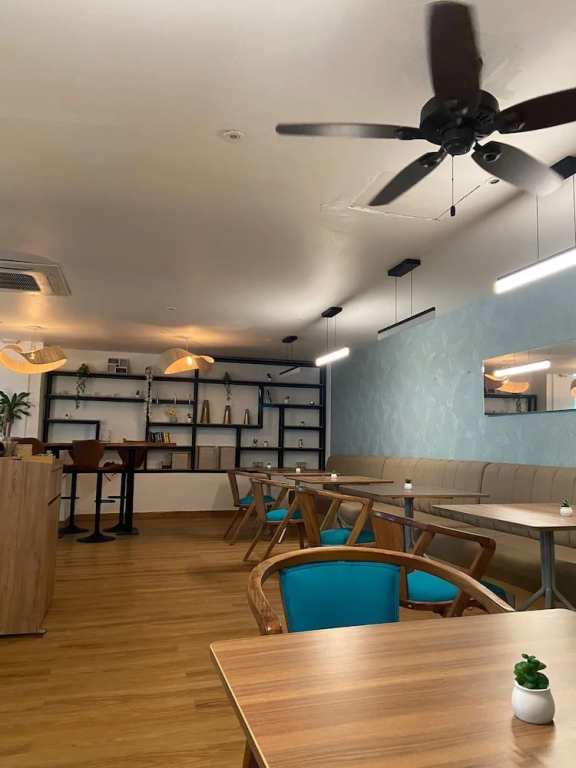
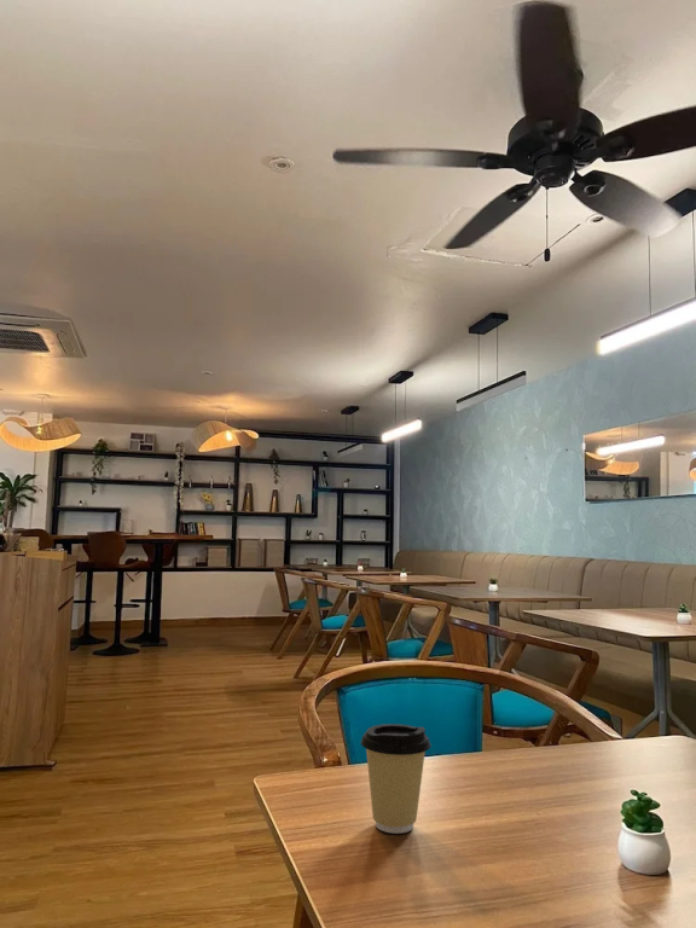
+ coffee cup [360,723,431,835]
